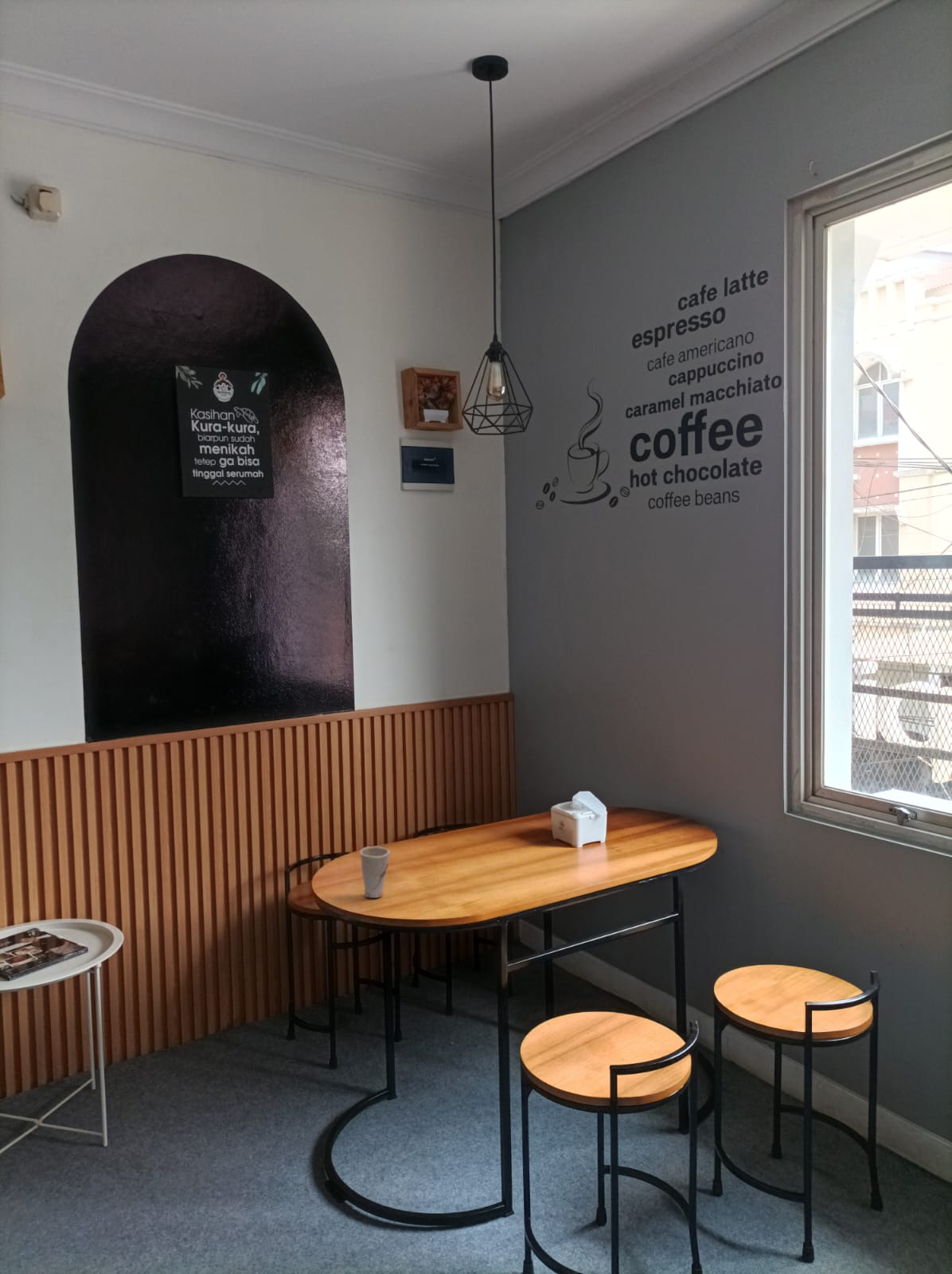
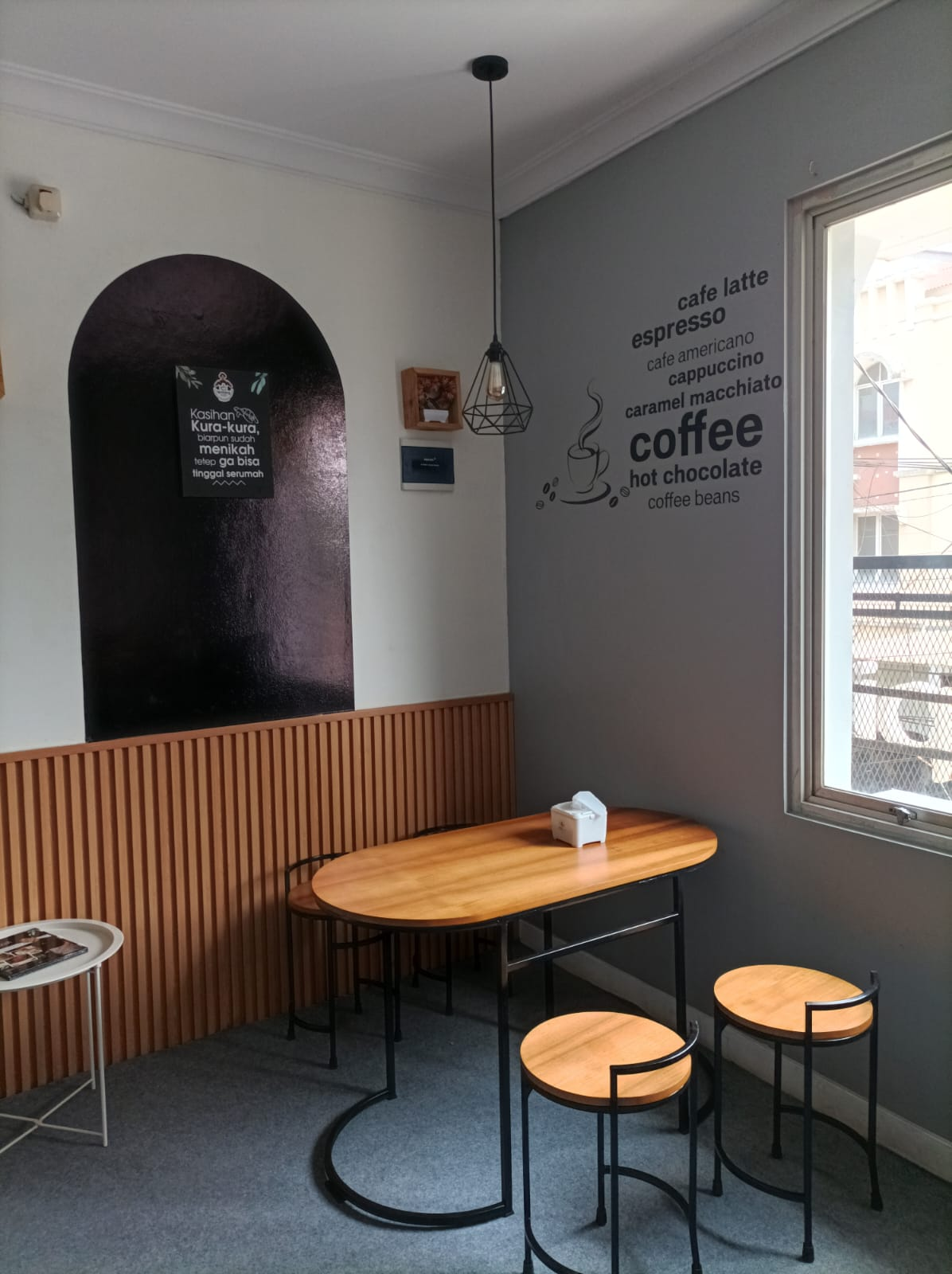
- cup [359,846,391,899]
